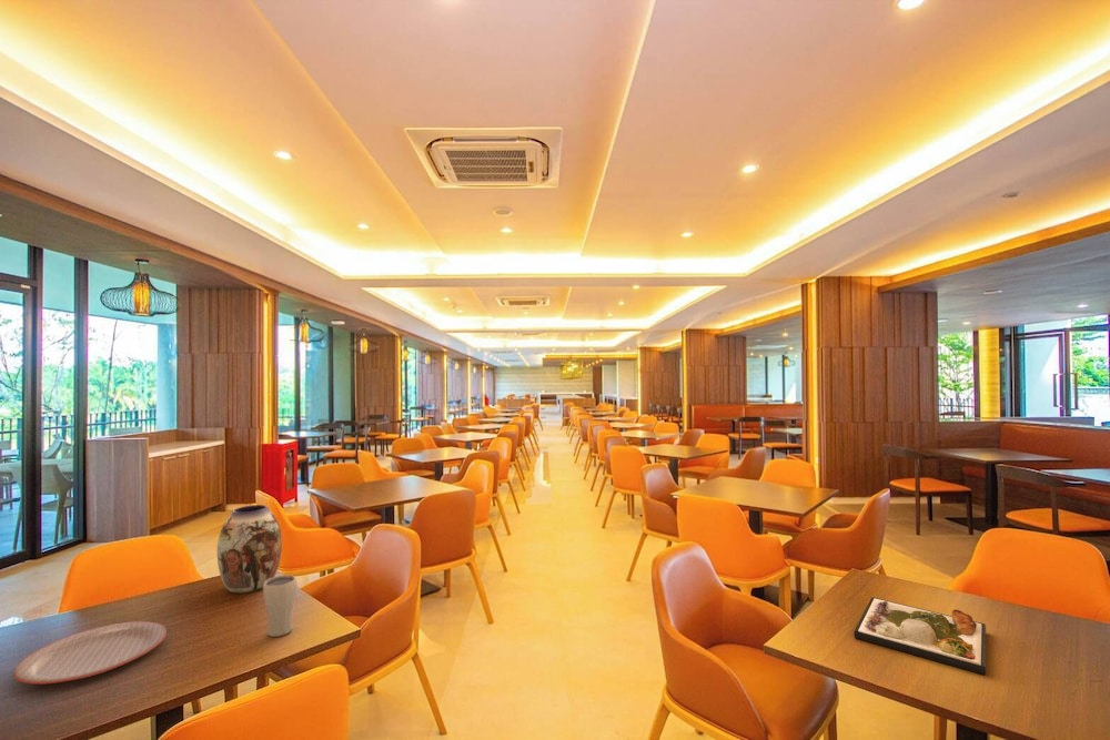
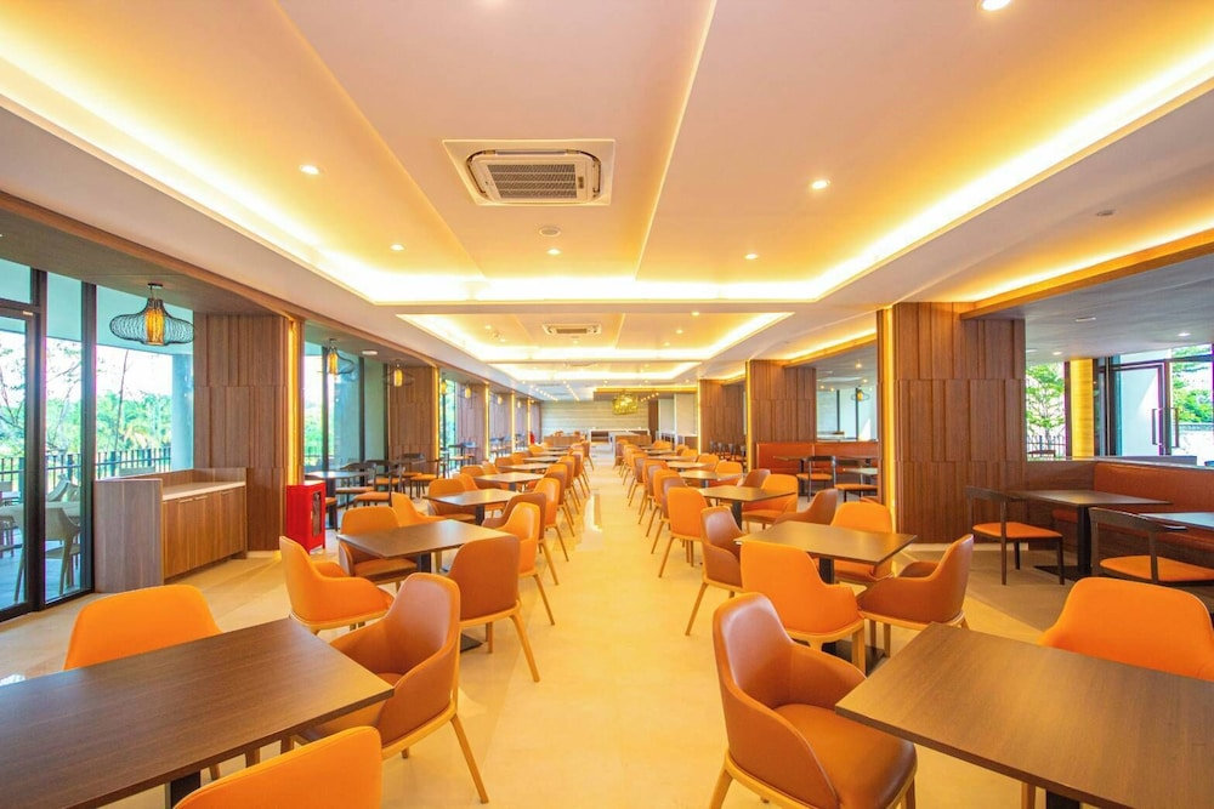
- dinner plate [852,597,987,676]
- vase [216,504,283,595]
- plate [13,620,168,686]
- drinking glass [262,574,297,638]
